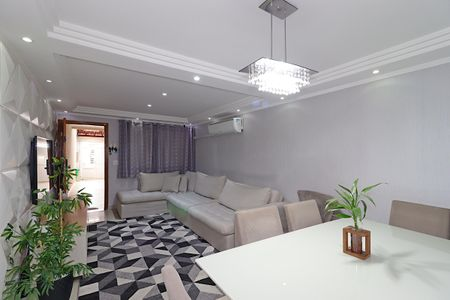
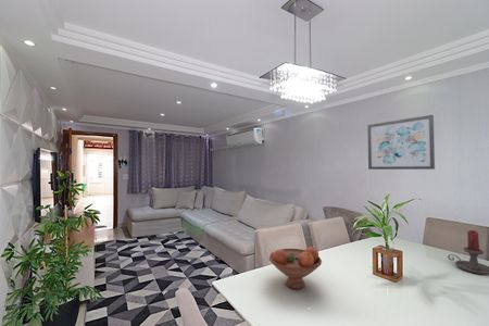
+ wall art [366,114,436,171]
+ fruit bowl [268,246,323,290]
+ candle holder [447,229,489,276]
